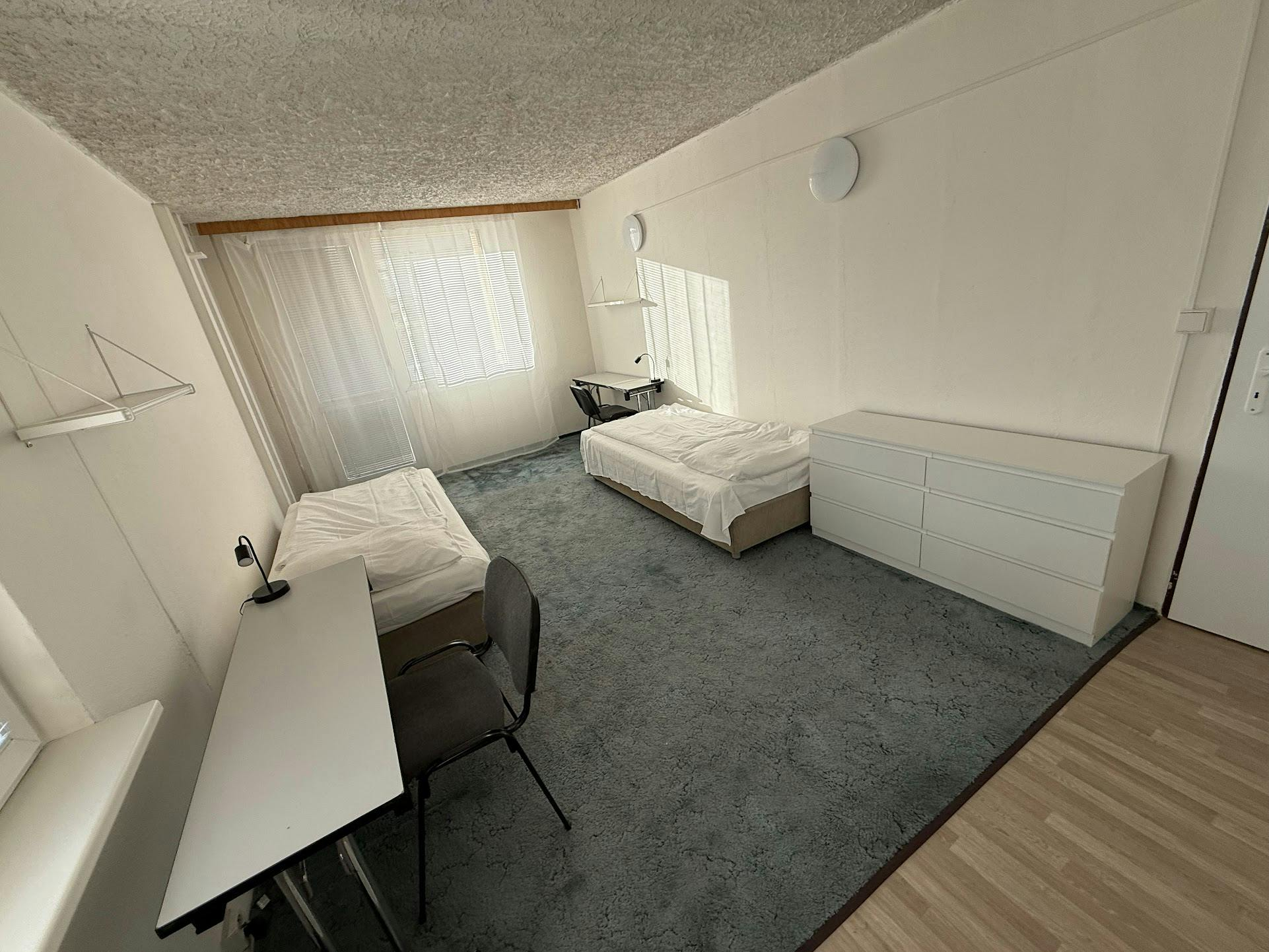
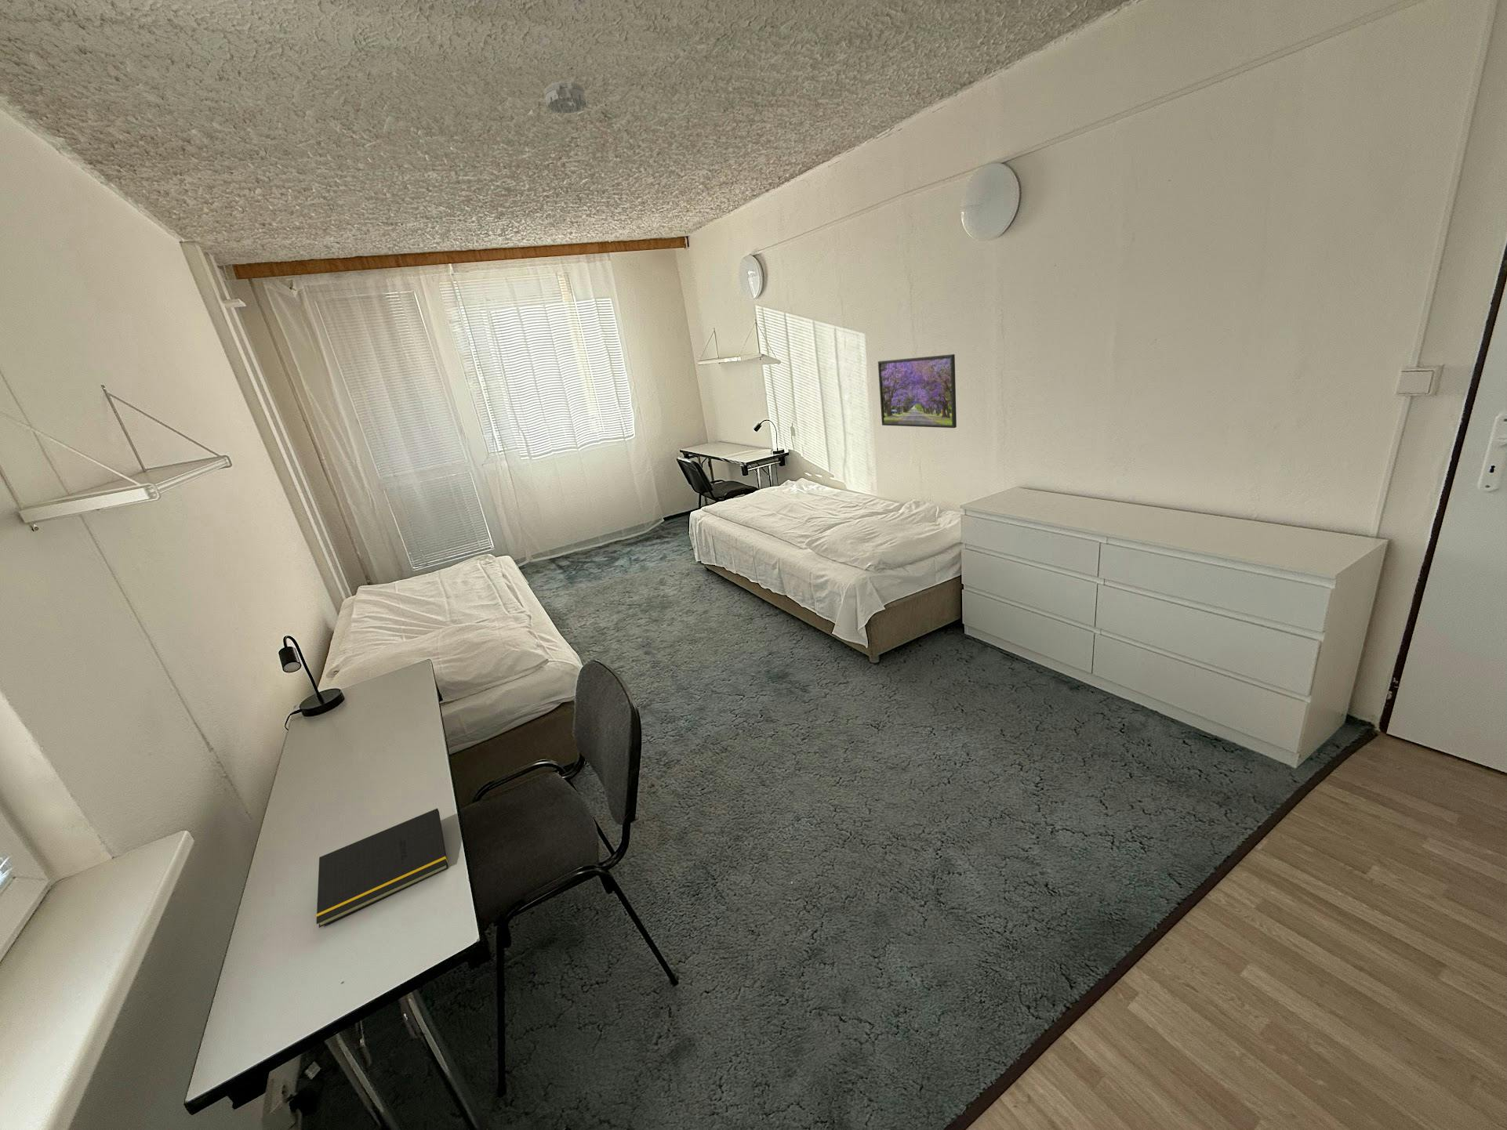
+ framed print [878,354,957,428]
+ smoke detector [544,80,588,114]
+ notepad [315,808,449,928]
